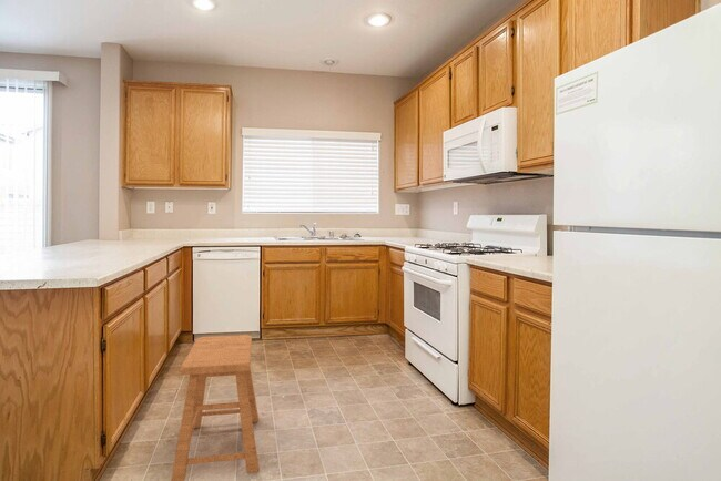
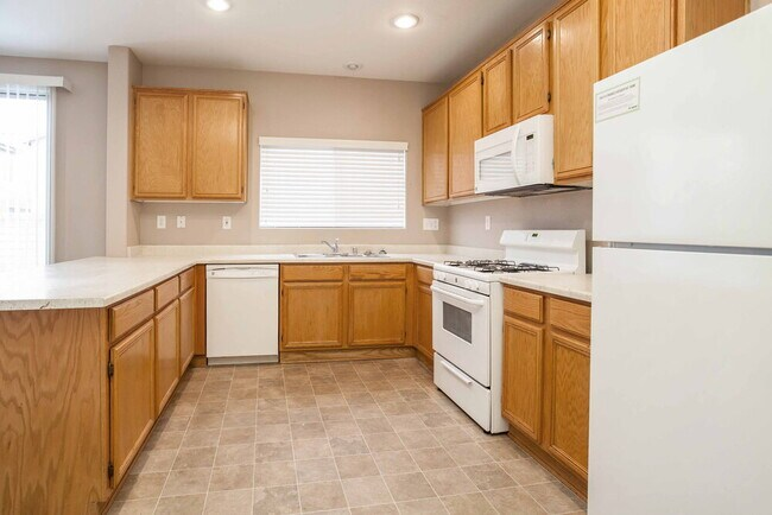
- stool [170,334,261,481]
